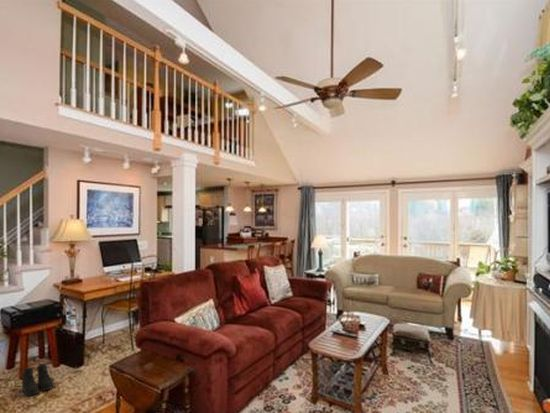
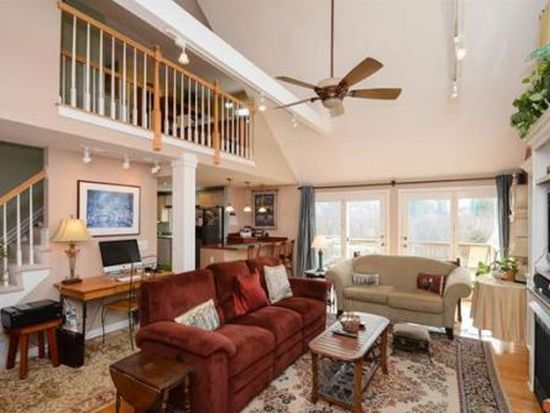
- boots [21,362,55,397]
